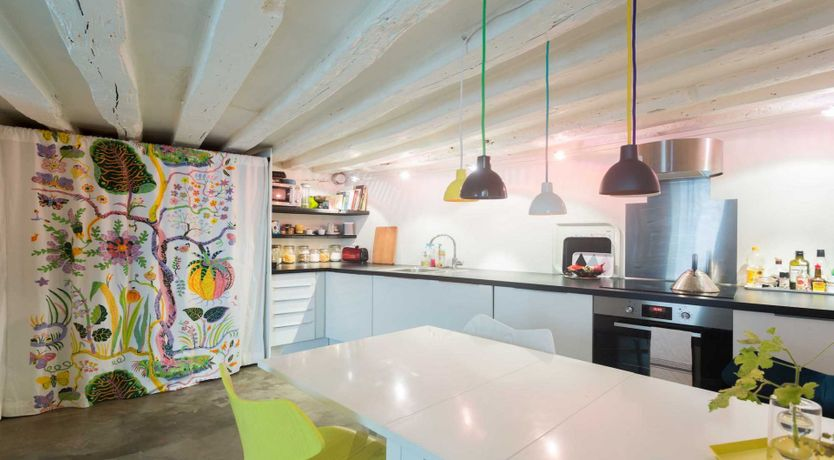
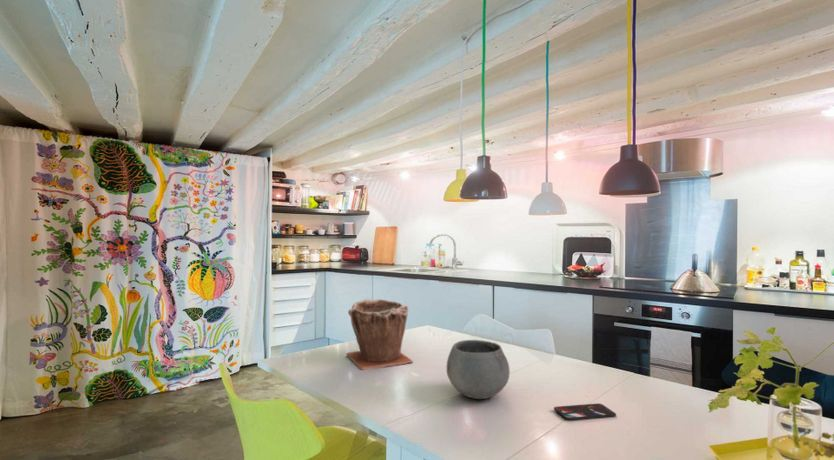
+ bowl [446,339,511,400]
+ plant pot [345,298,414,371]
+ smartphone [553,402,617,421]
